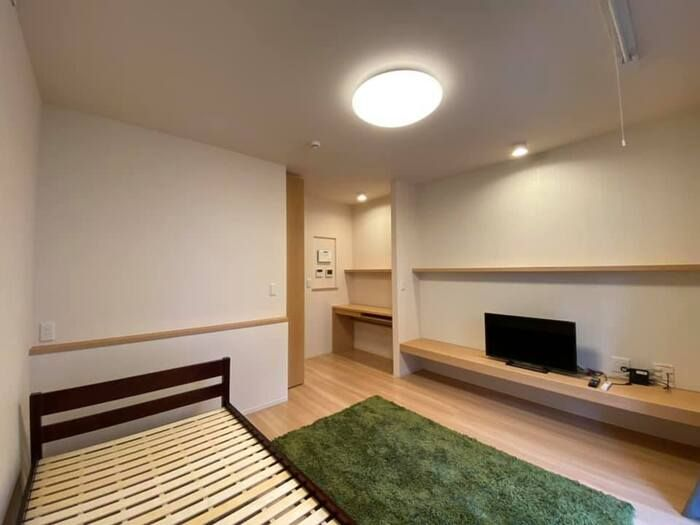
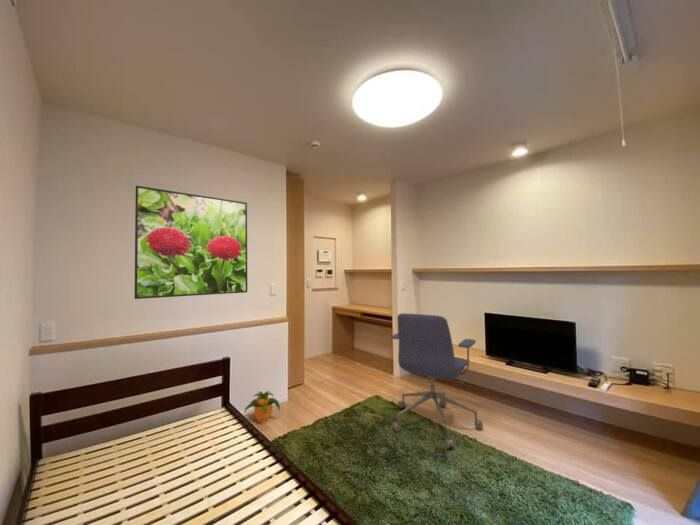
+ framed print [133,185,248,300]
+ office chair [390,312,484,449]
+ potted plant [243,389,281,424]
